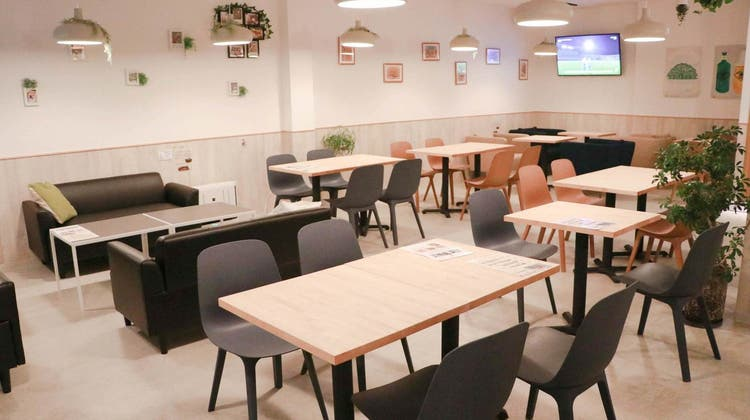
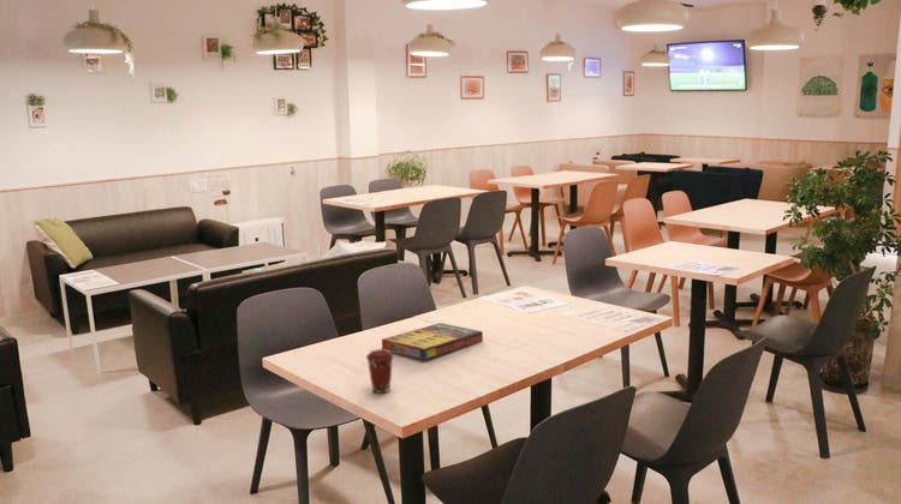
+ game compilation box [381,322,484,361]
+ coffee cup [365,348,395,395]
